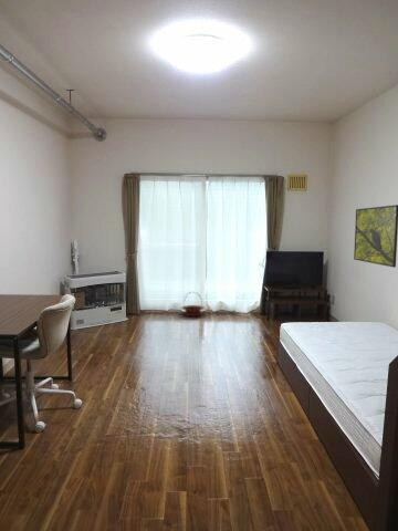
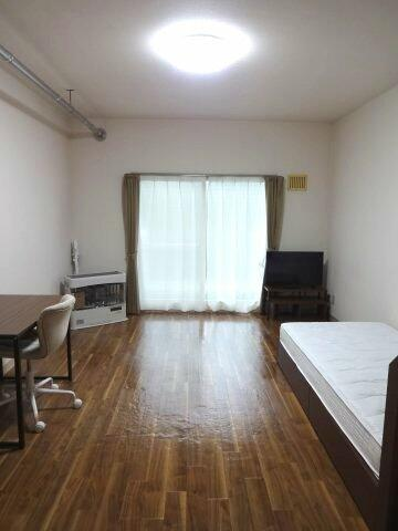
- basket [180,291,206,317]
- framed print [353,204,398,269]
